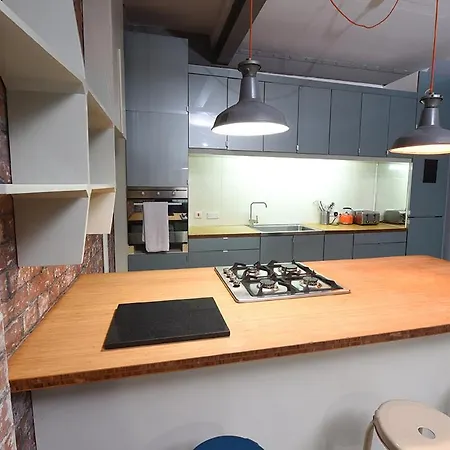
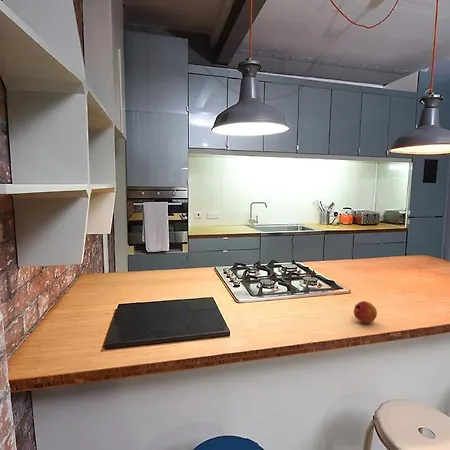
+ fruit [353,300,378,324]
